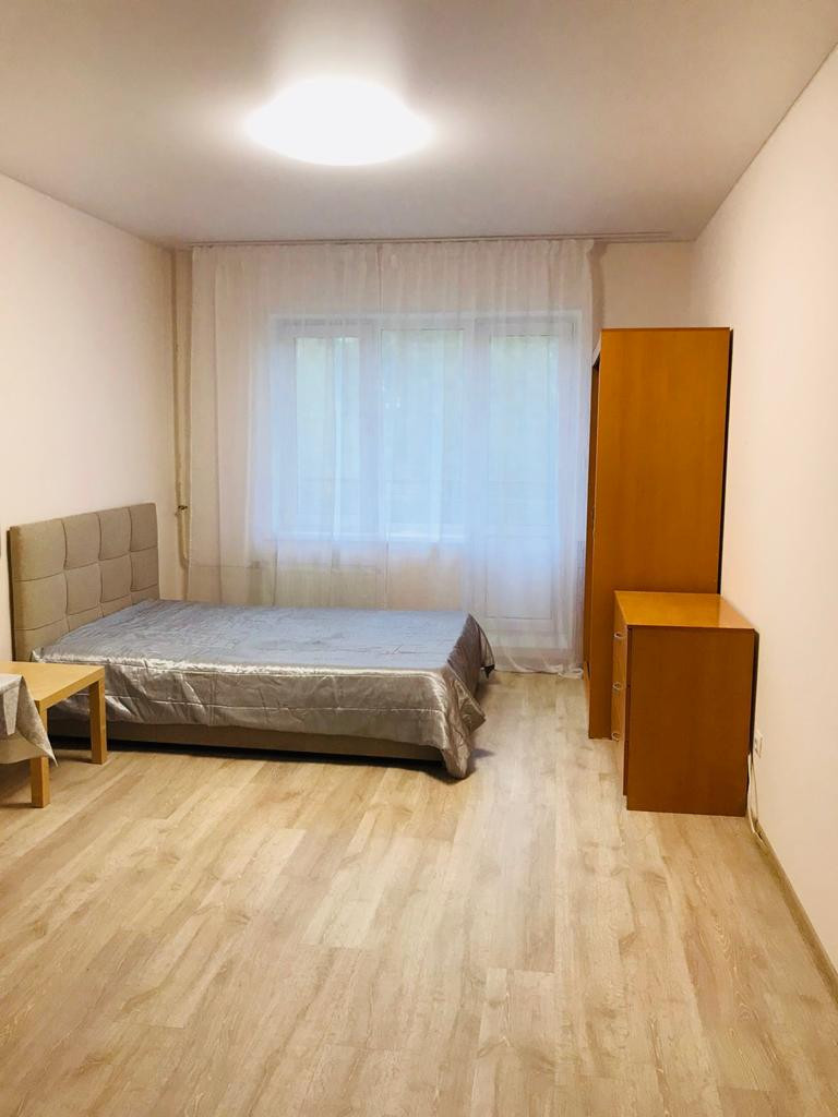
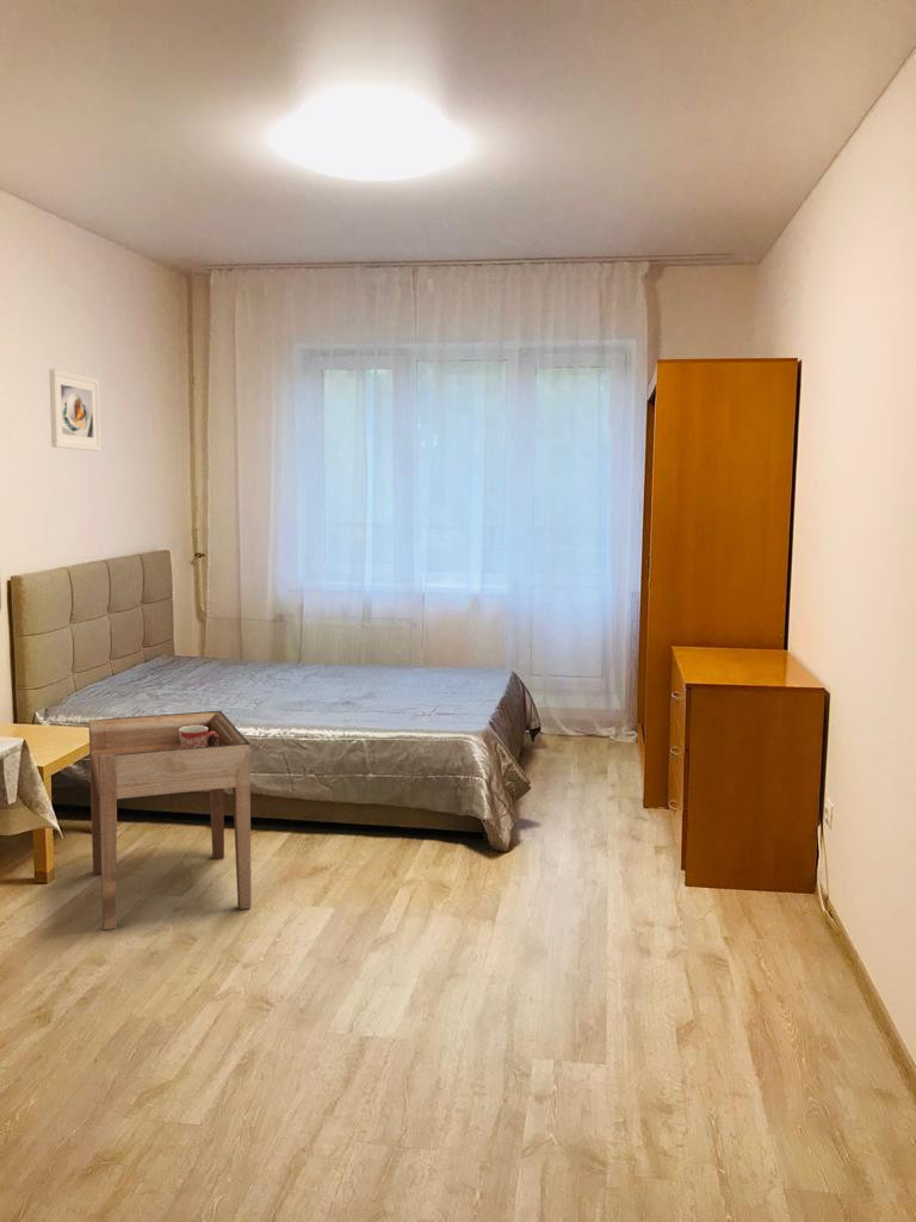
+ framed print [49,368,103,452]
+ mug [179,726,218,748]
+ side table [88,710,253,931]
